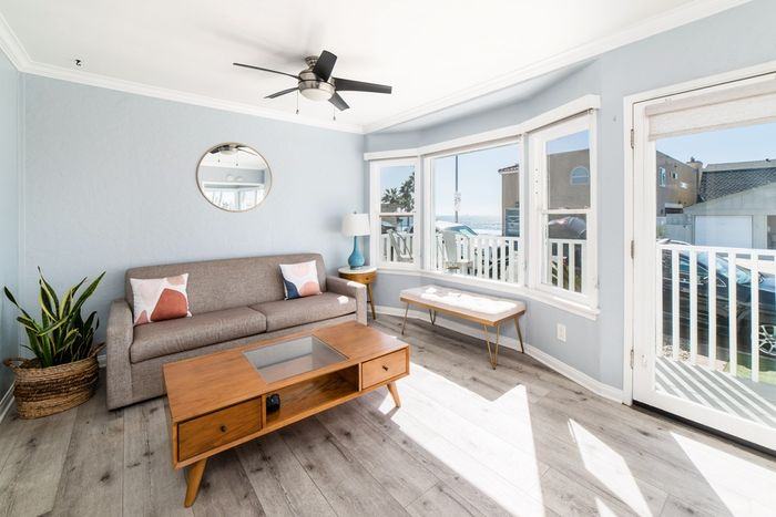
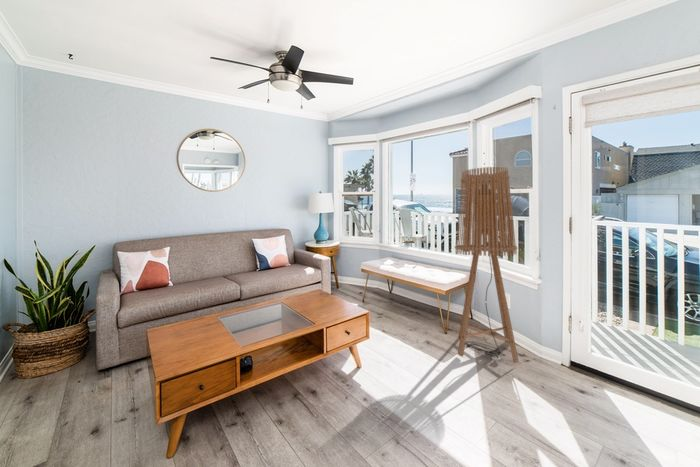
+ floor lamp [454,166,520,364]
